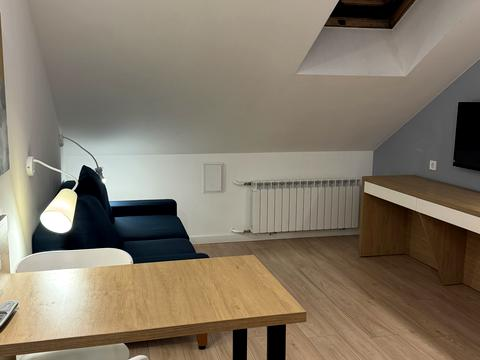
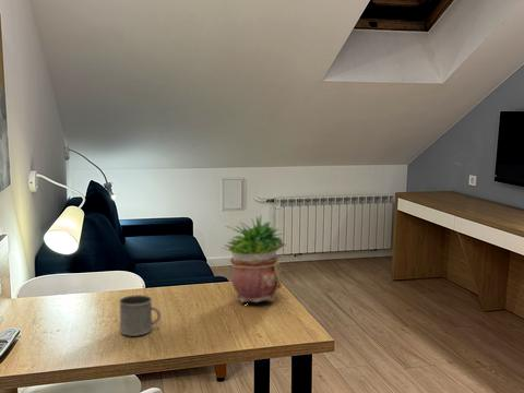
+ mug [118,294,162,337]
+ potted plant [222,213,287,303]
